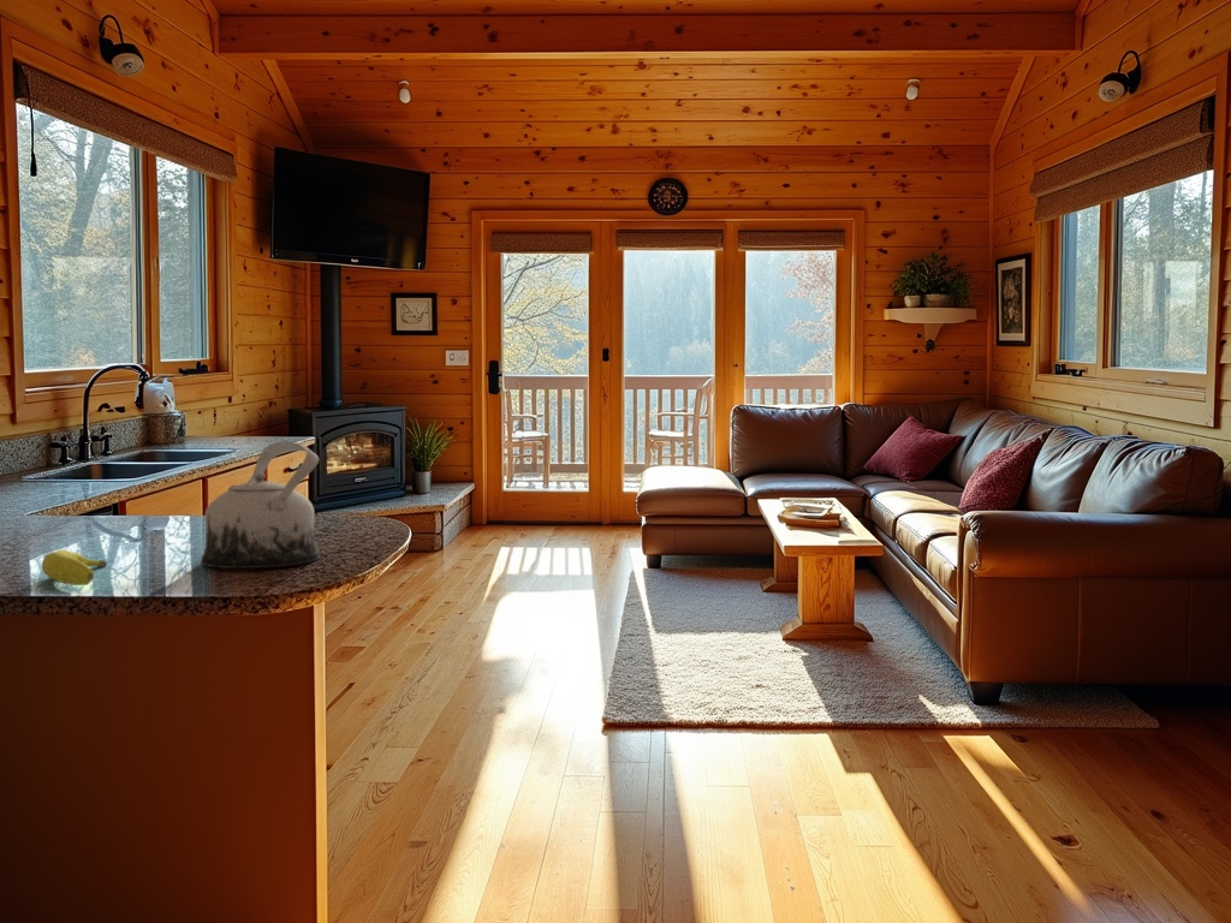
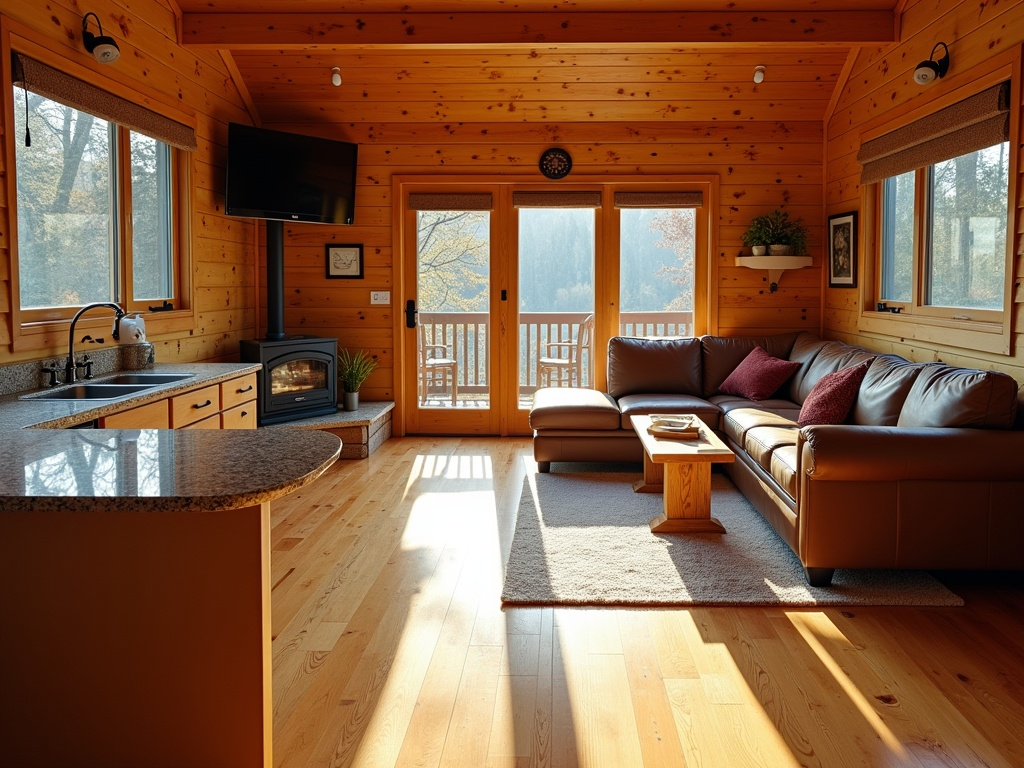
- teapot [200,440,321,570]
- fruit [41,548,108,586]
